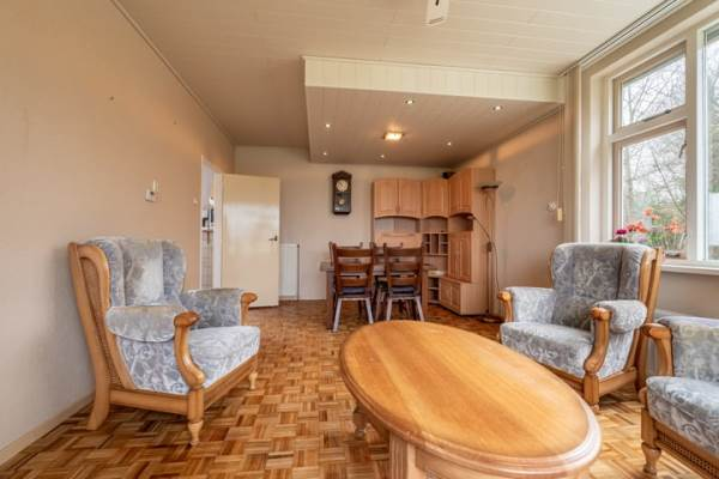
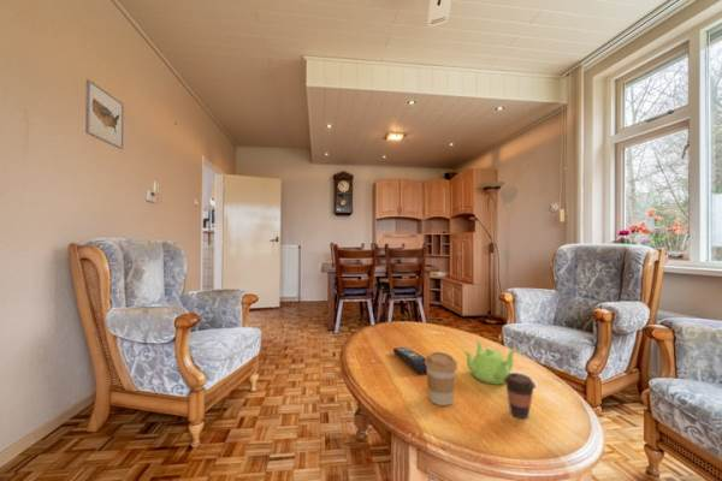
+ coffee cup [504,372,537,420]
+ remote control [392,346,427,375]
+ wall art [84,78,125,150]
+ coffee cup [425,351,458,406]
+ teapot [463,340,517,386]
